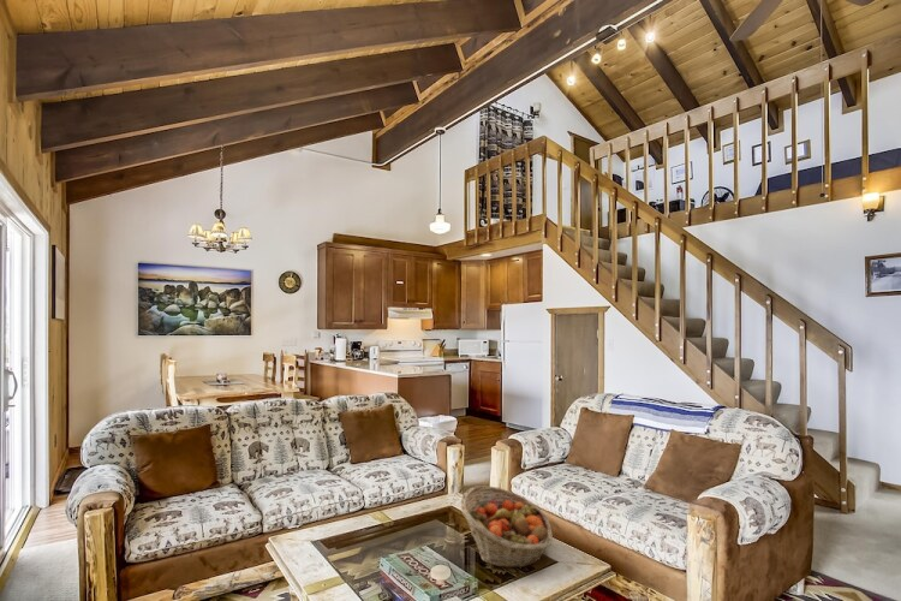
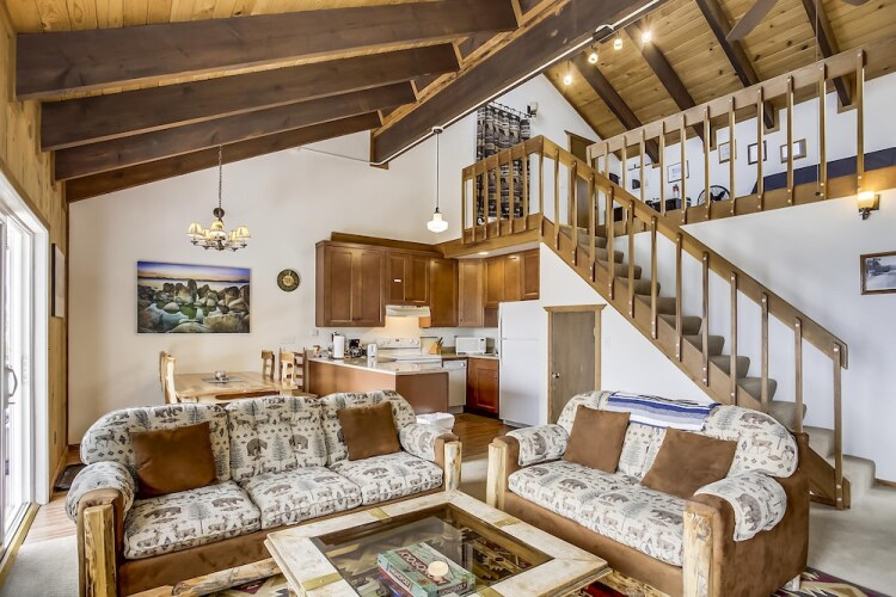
- fruit basket [459,484,554,569]
